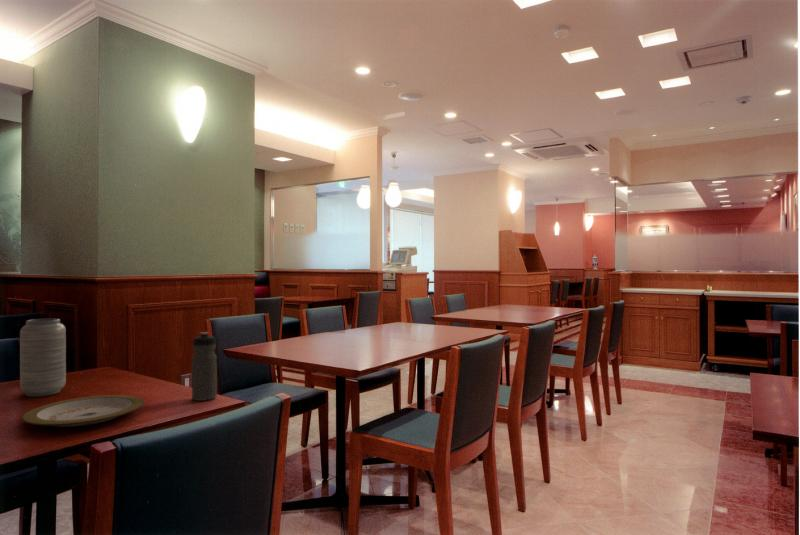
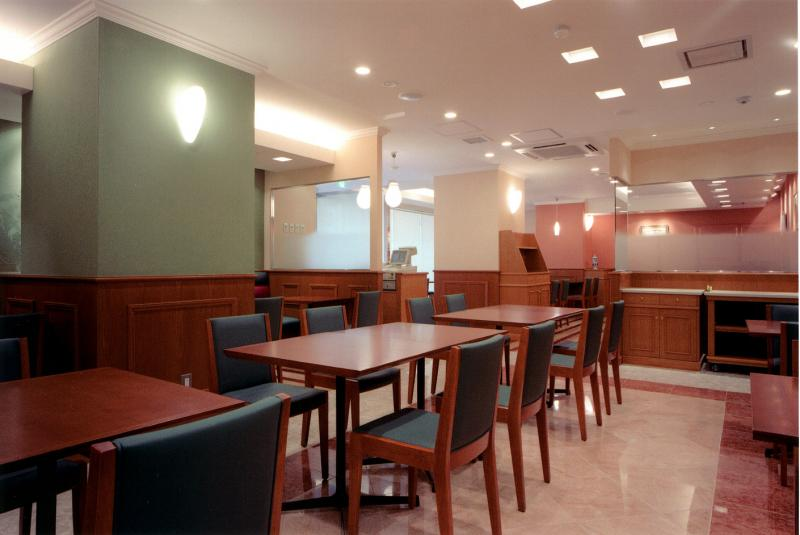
- plate [21,394,145,428]
- vase [19,318,67,398]
- water bottle [191,331,218,402]
